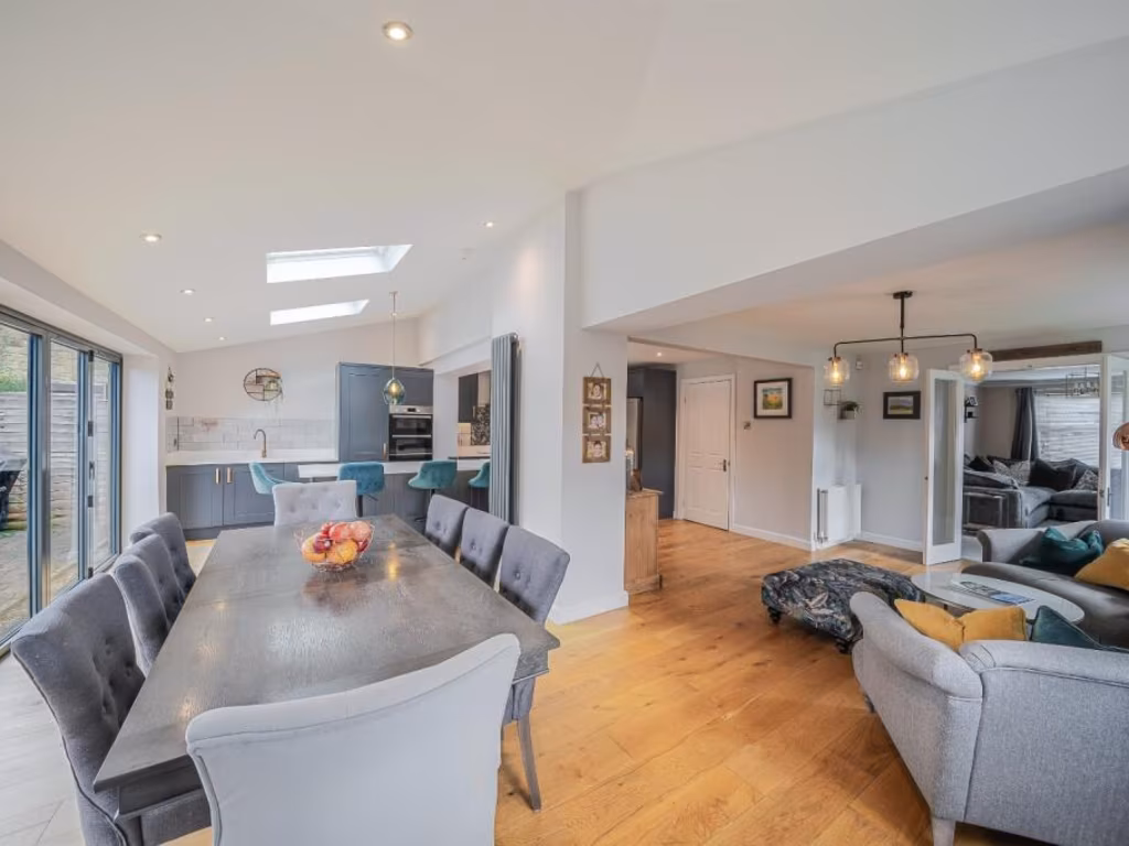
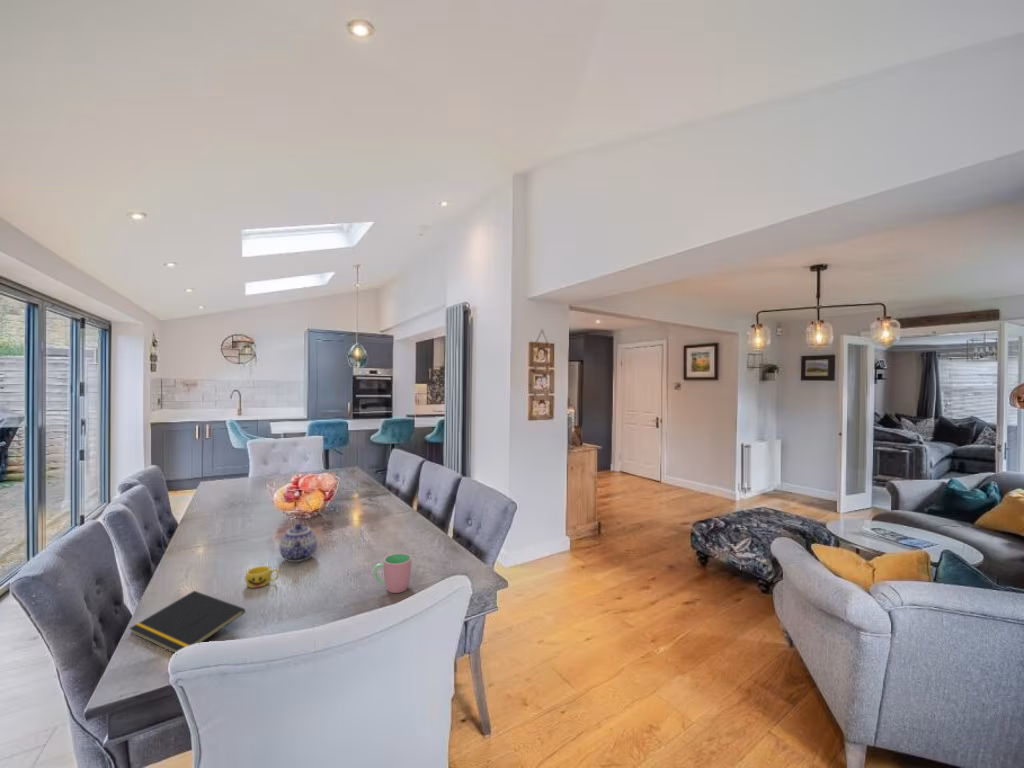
+ cup [373,552,412,594]
+ notepad [128,590,246,654]
+ teapot [278,522,318,563]
+ cup [244,565,280,589]
